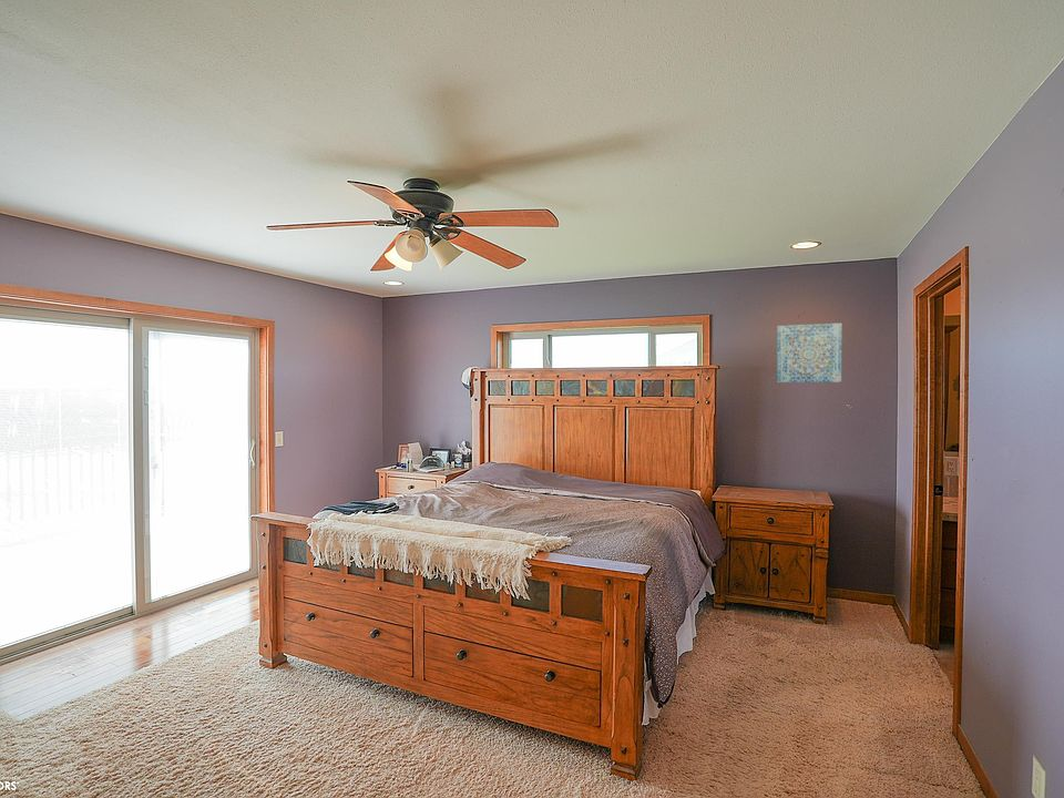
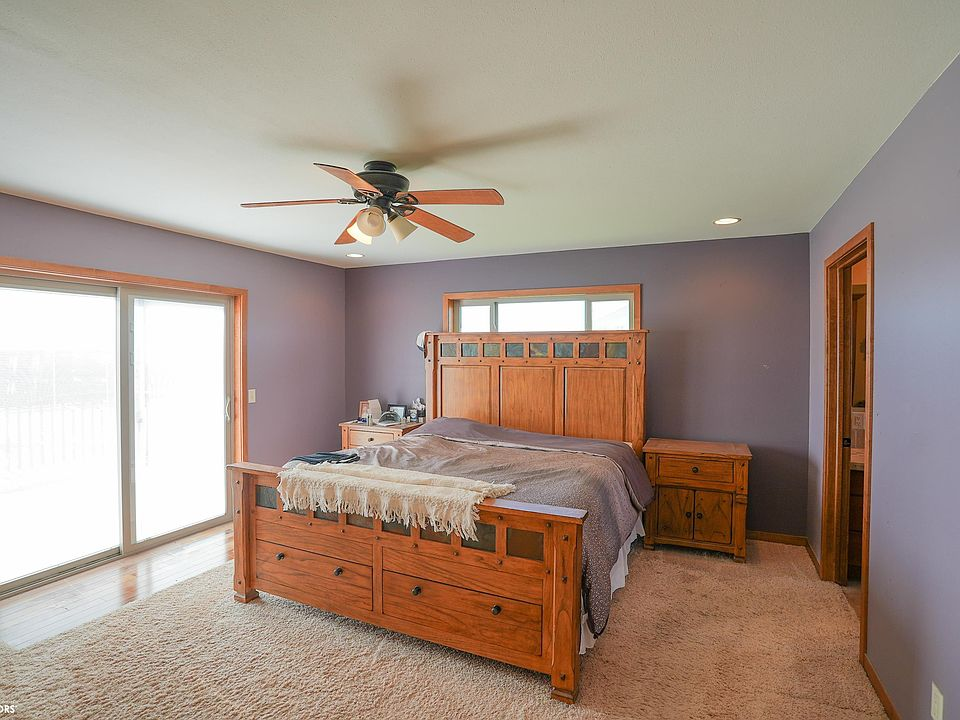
- wall art [776,323,842,383]
